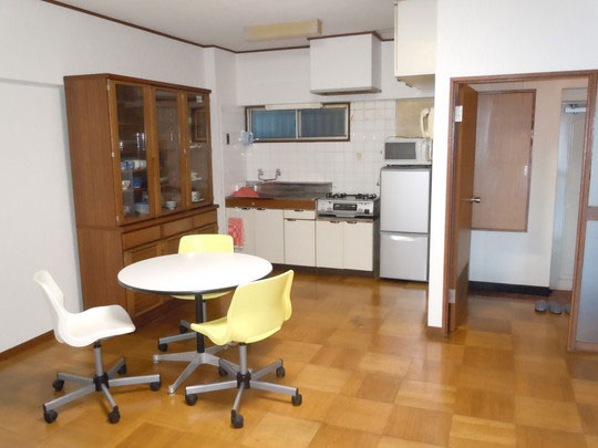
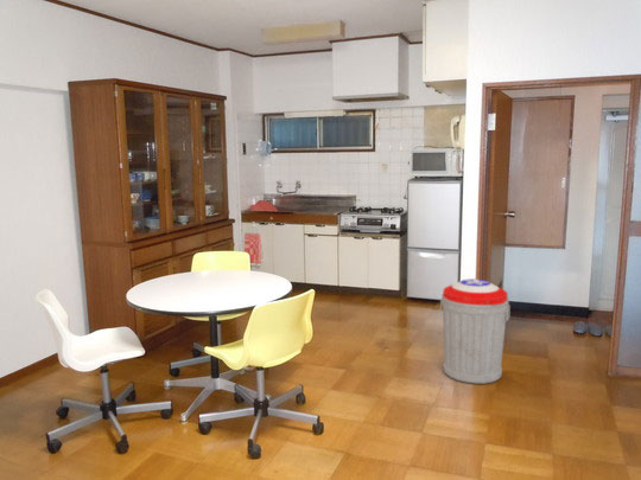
+ trash can [439,279,512,385]
